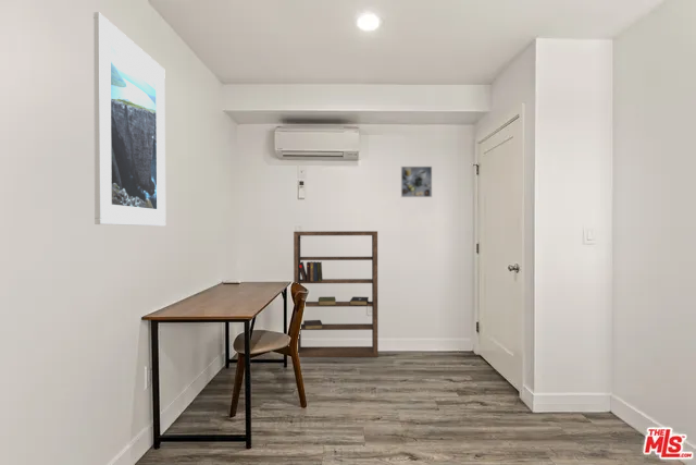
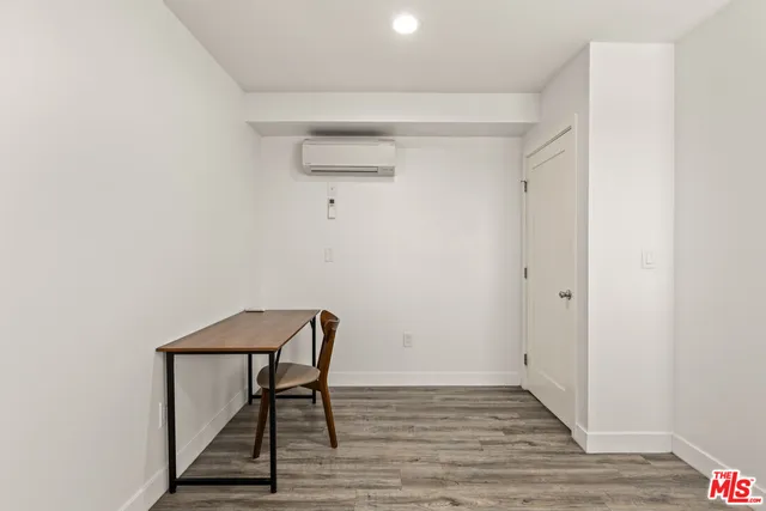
- bookshelf [293,230,380,358]
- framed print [92,11,166,227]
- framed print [400,166,433,198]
